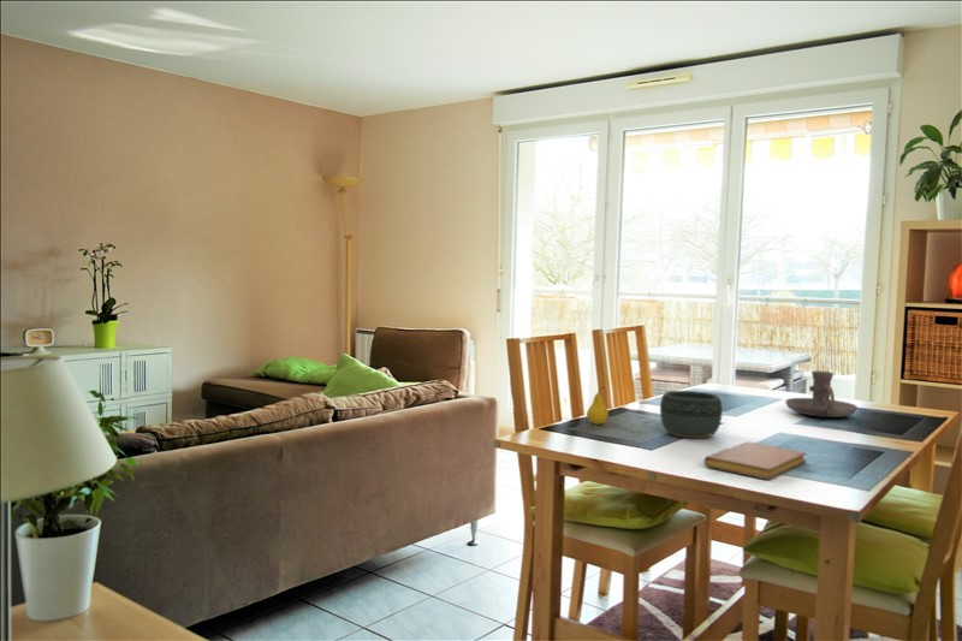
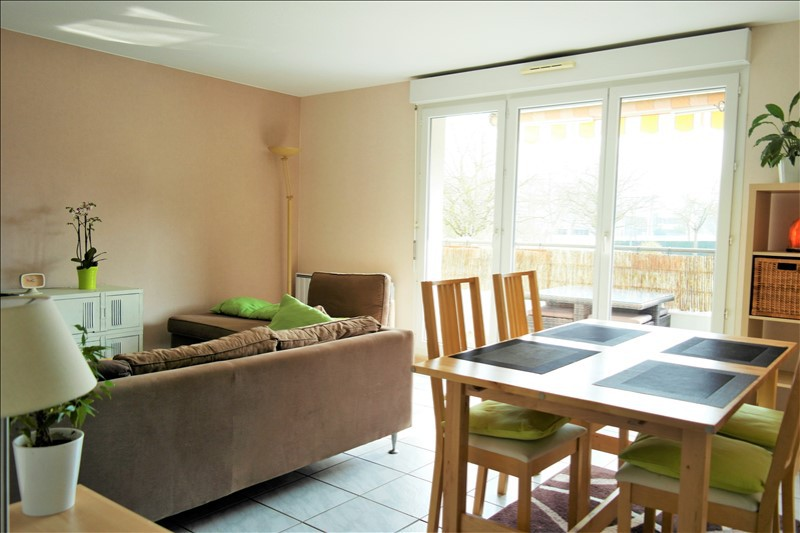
- notebook [703,440,807,481]
- fruit [586,386,610,426]
- candle holder [784,369,859,419]
- bowl [659,390,724,440]
